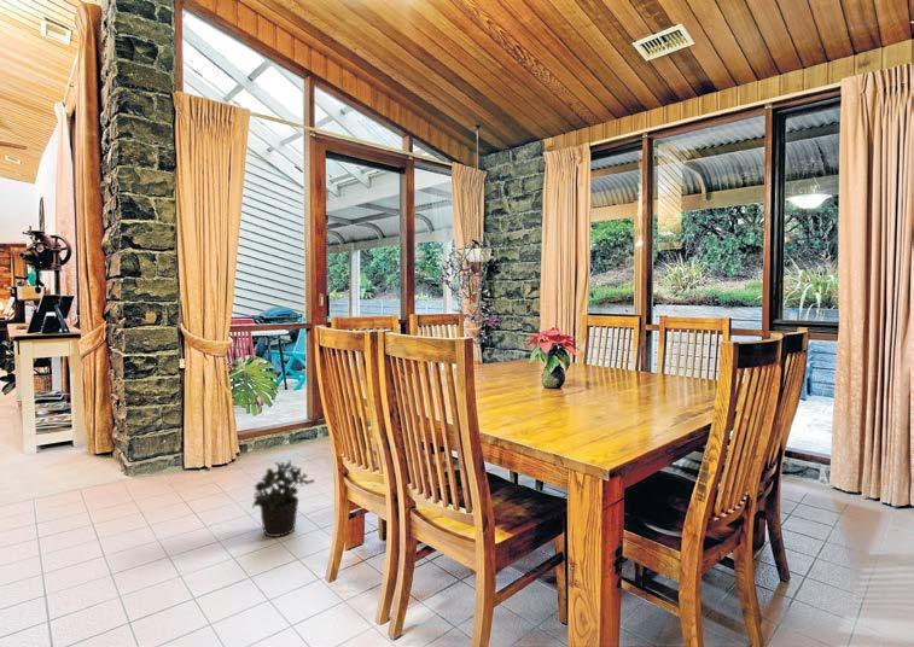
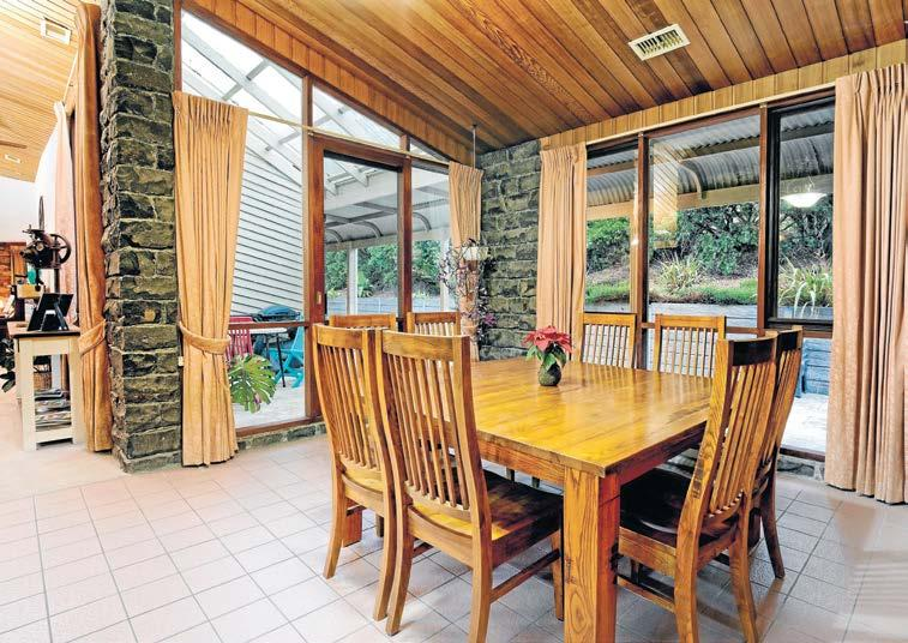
- potted plant [251,459,315,538]
